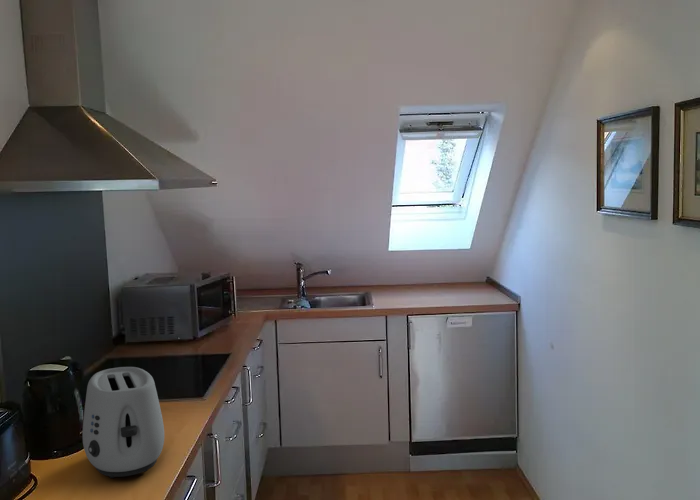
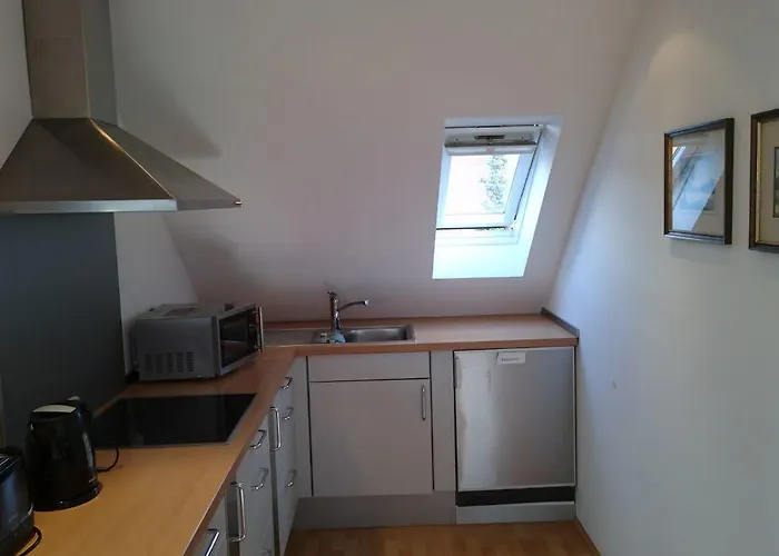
- toaster [82,366,165,479]
